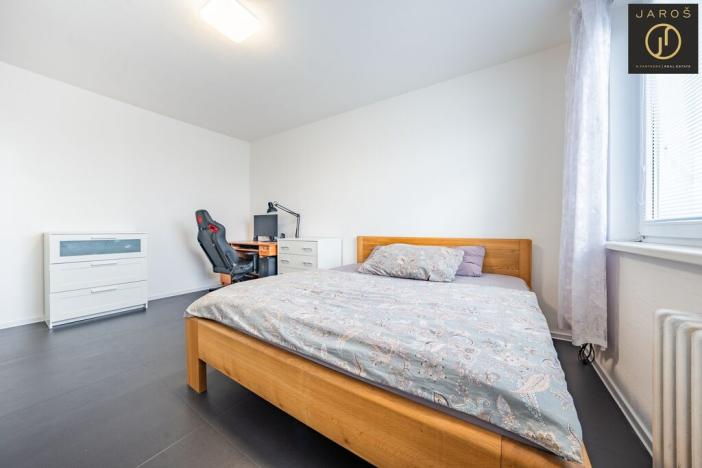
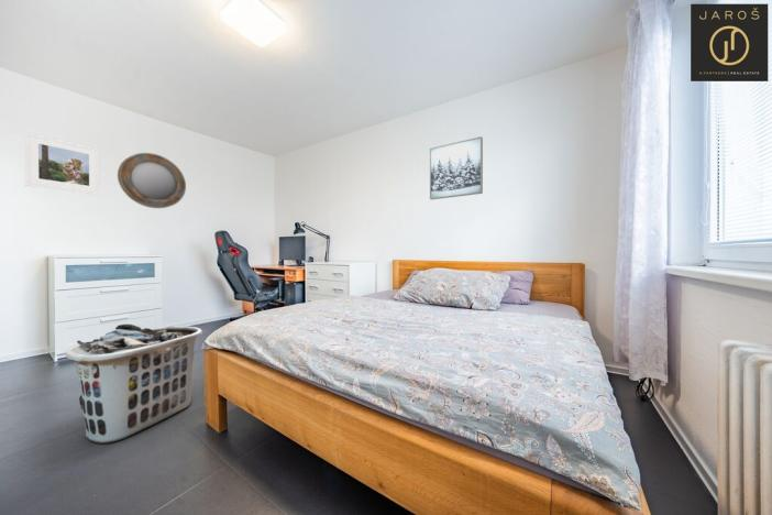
+ wall art [429,135,484,200]
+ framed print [23,131,101,196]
+ home mirror [117,152,187,209]
+ clothes hamper [64,324,203,445]
